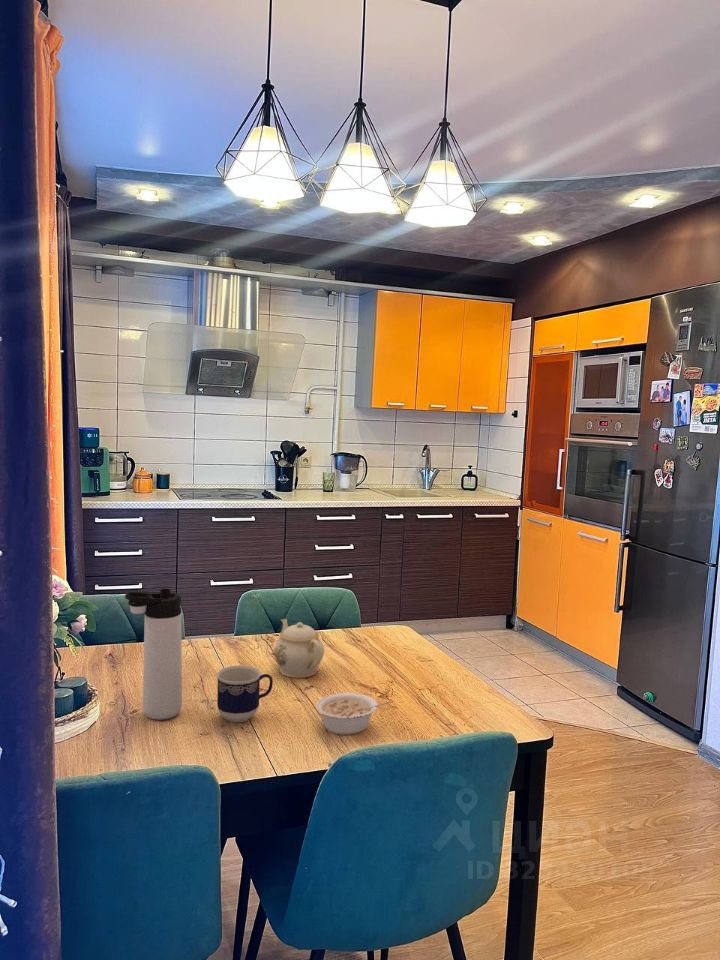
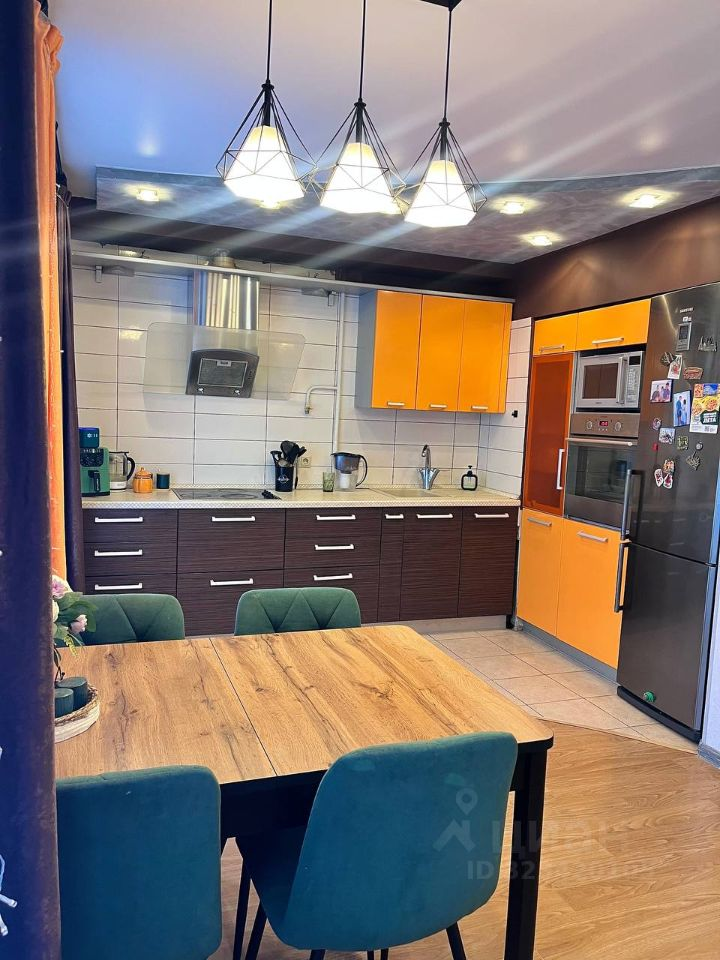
- teapot [273,618,325,679]
- thermos bottle [124,588,183,721]
- cup [215,664,274,723]
- legume [315,692,391,736]
